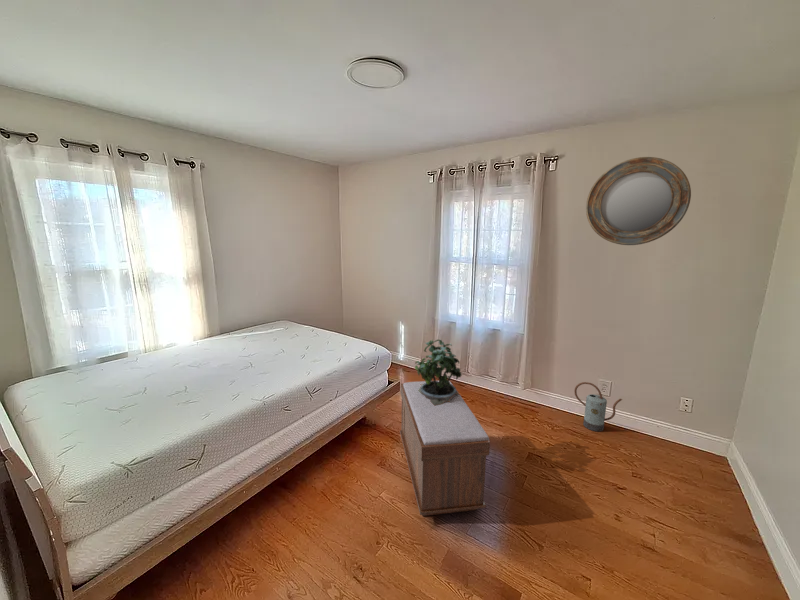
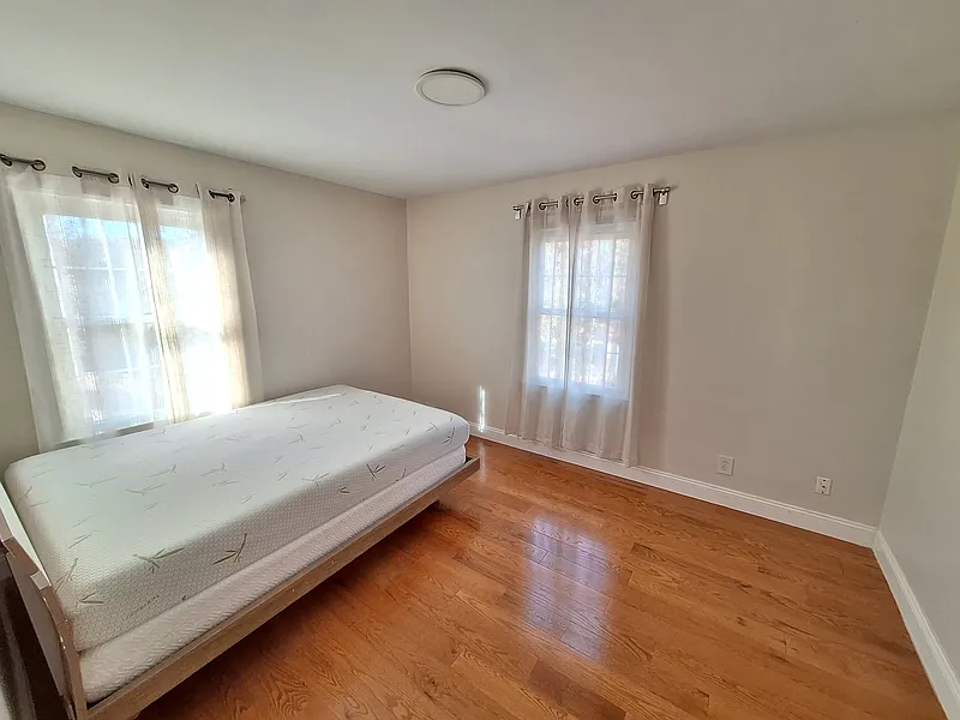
- potted plant [414,338,463,406]
- home mirror [585,156,692,246]
- bench [399,380,491,517]
- watering can [573,381,623,432]
